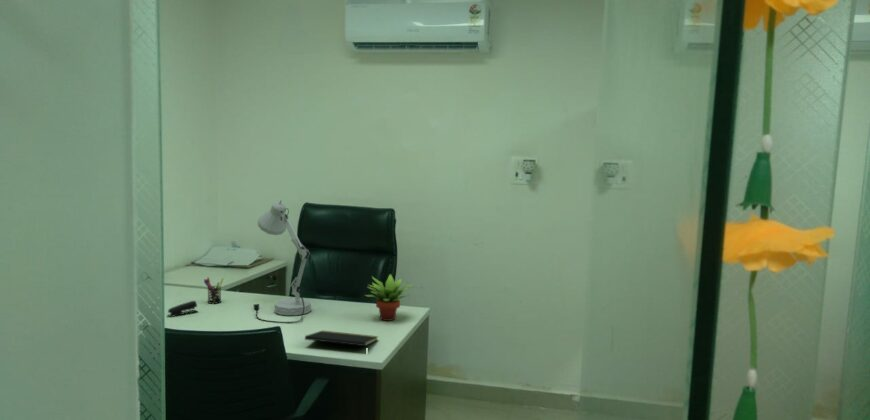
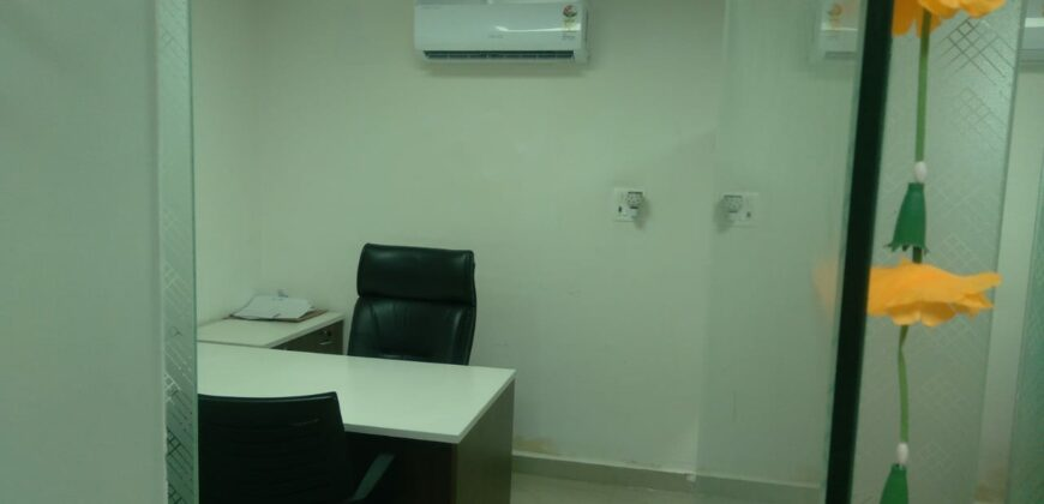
- succulent plant [364,273,416,322]
- pen holder [203,276,225,305]
- desk lamp [253,200,312,324]
- stapler [166,300,198,318]
- notepad [304,329,379,347]
